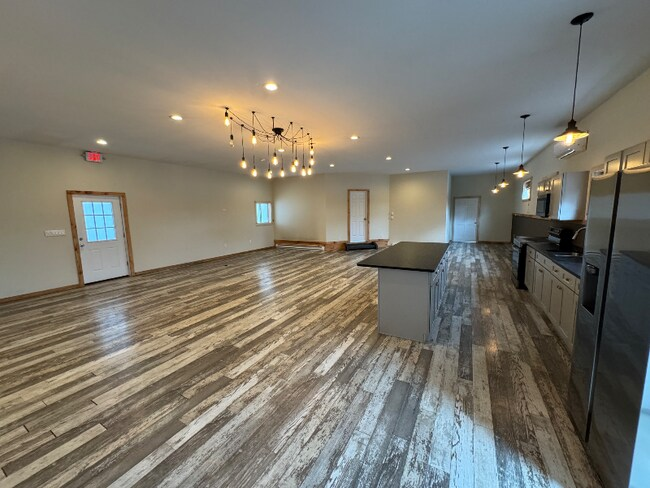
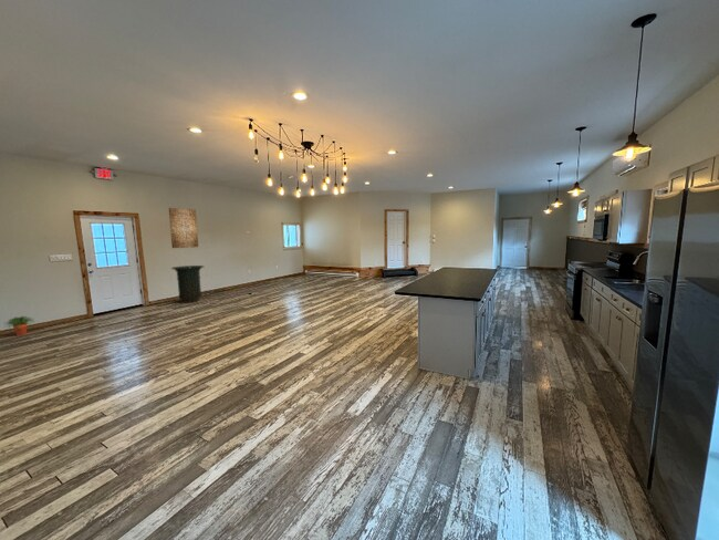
+ trash can [170,264,205,304]
+ wall art [168,207,199,249]
+ potted plant [3,314,35,336]
